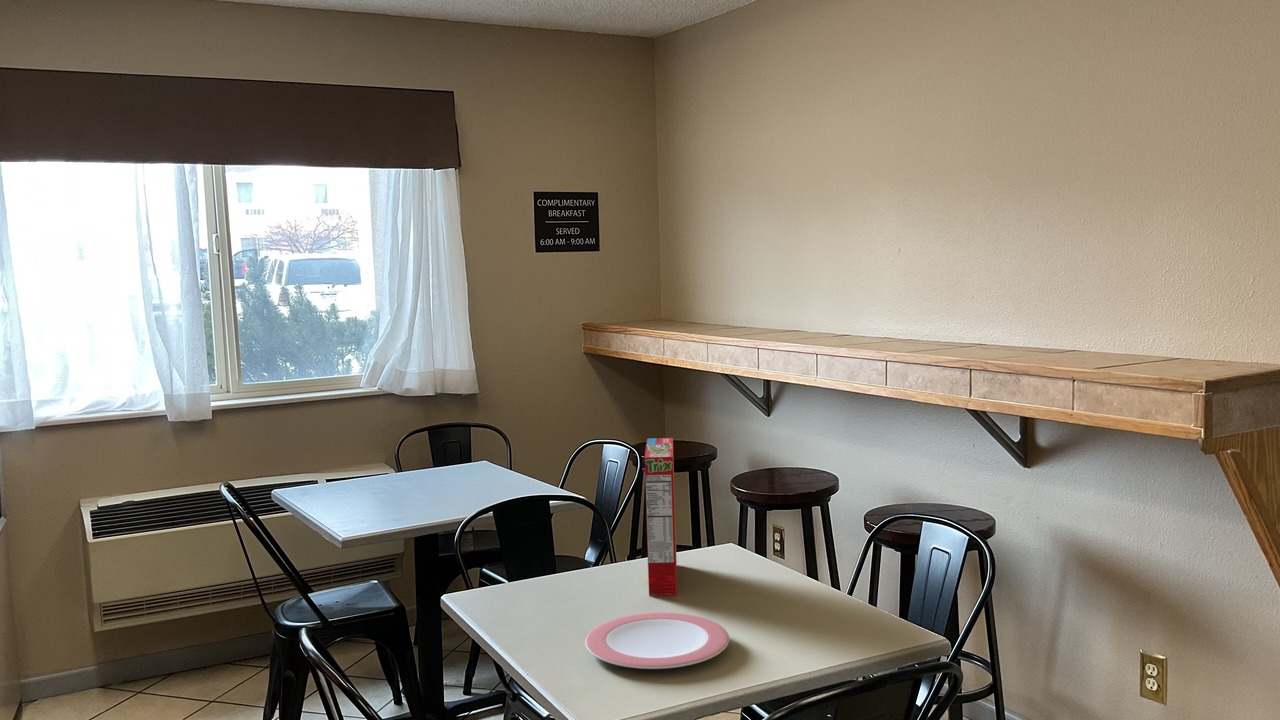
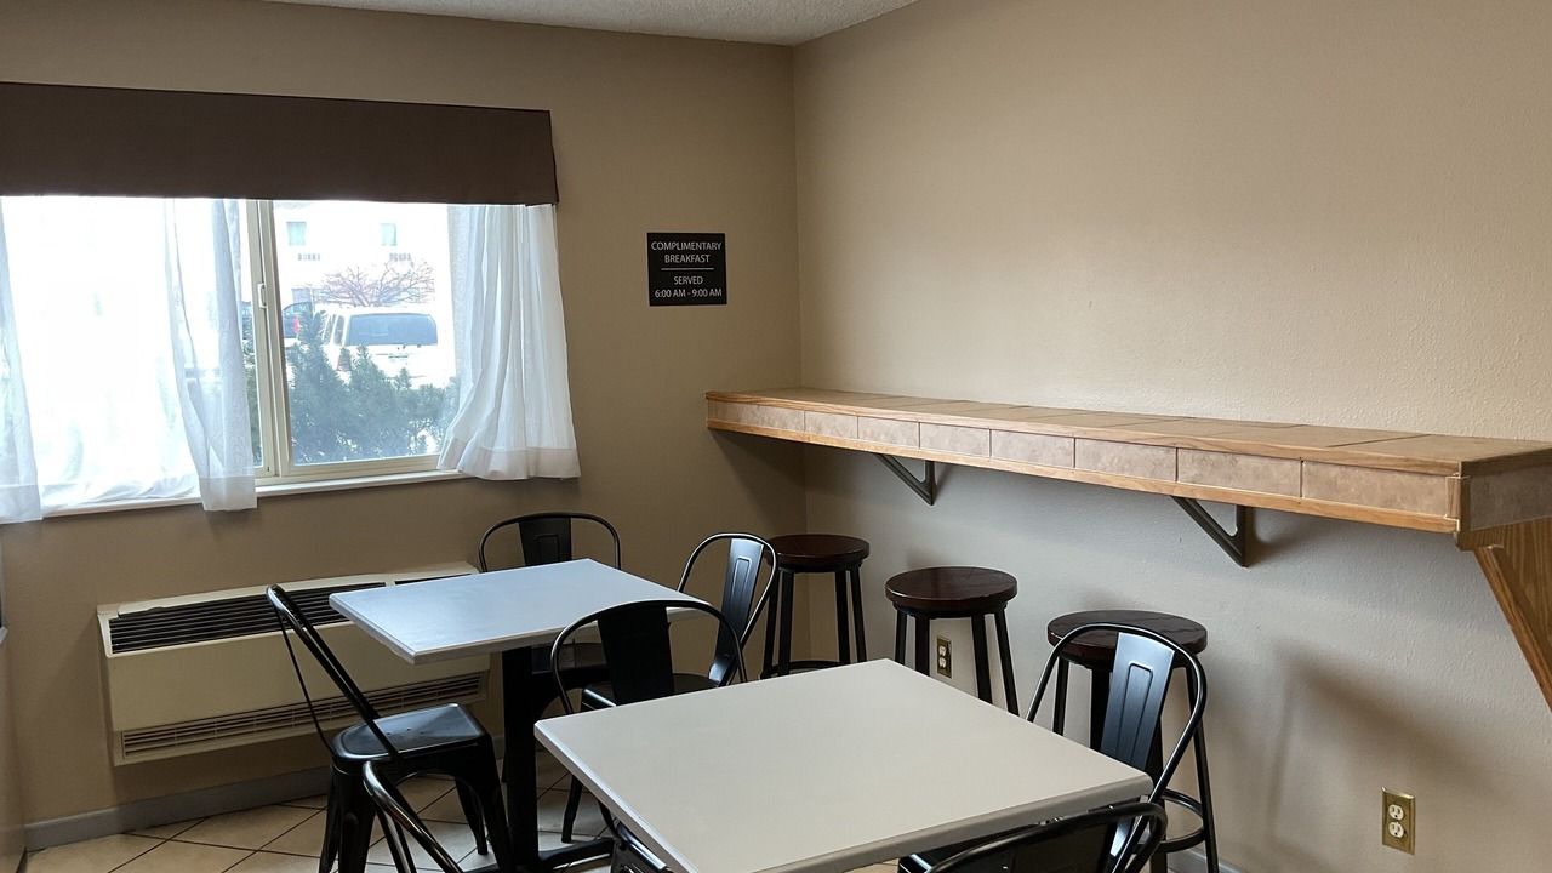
- plate [584,611,730,670]
- cereal box [643,437,678,597]
